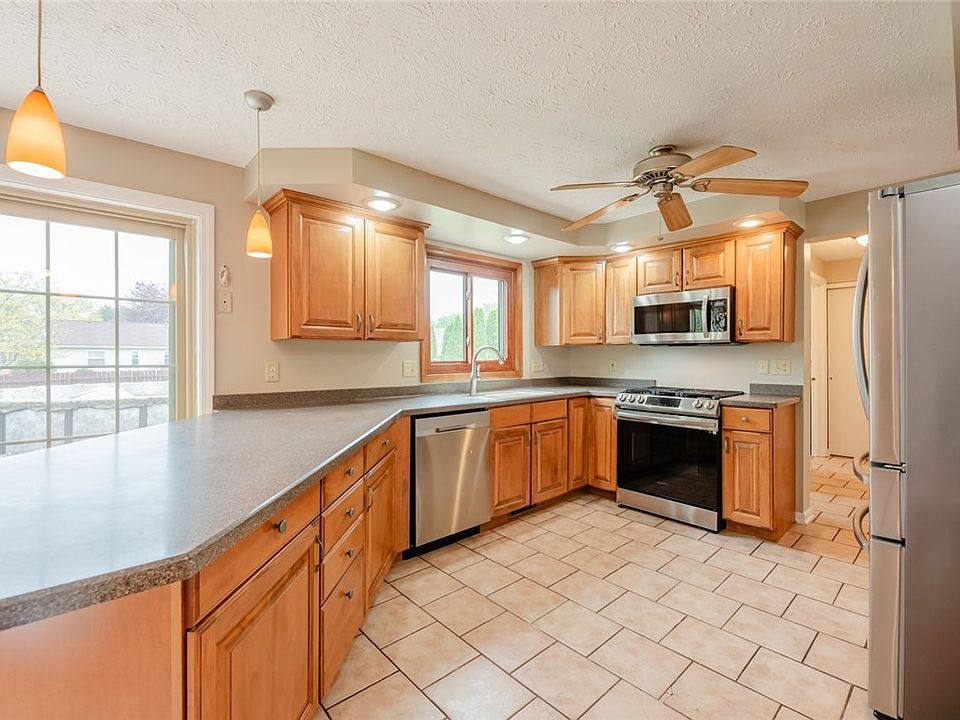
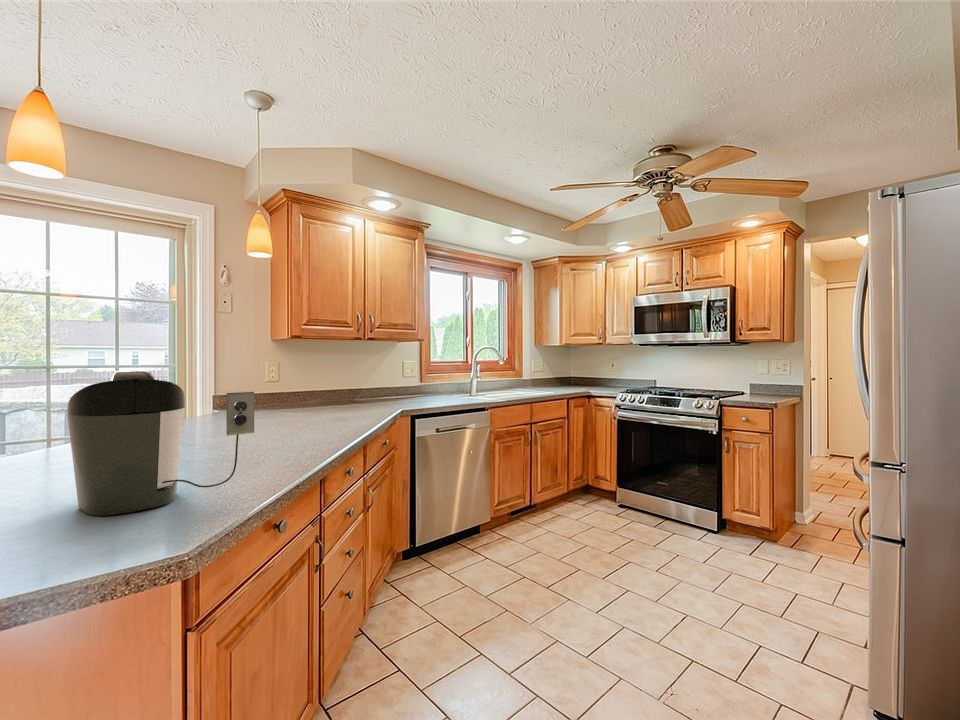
+ coffee maker [66,369,255,517]
